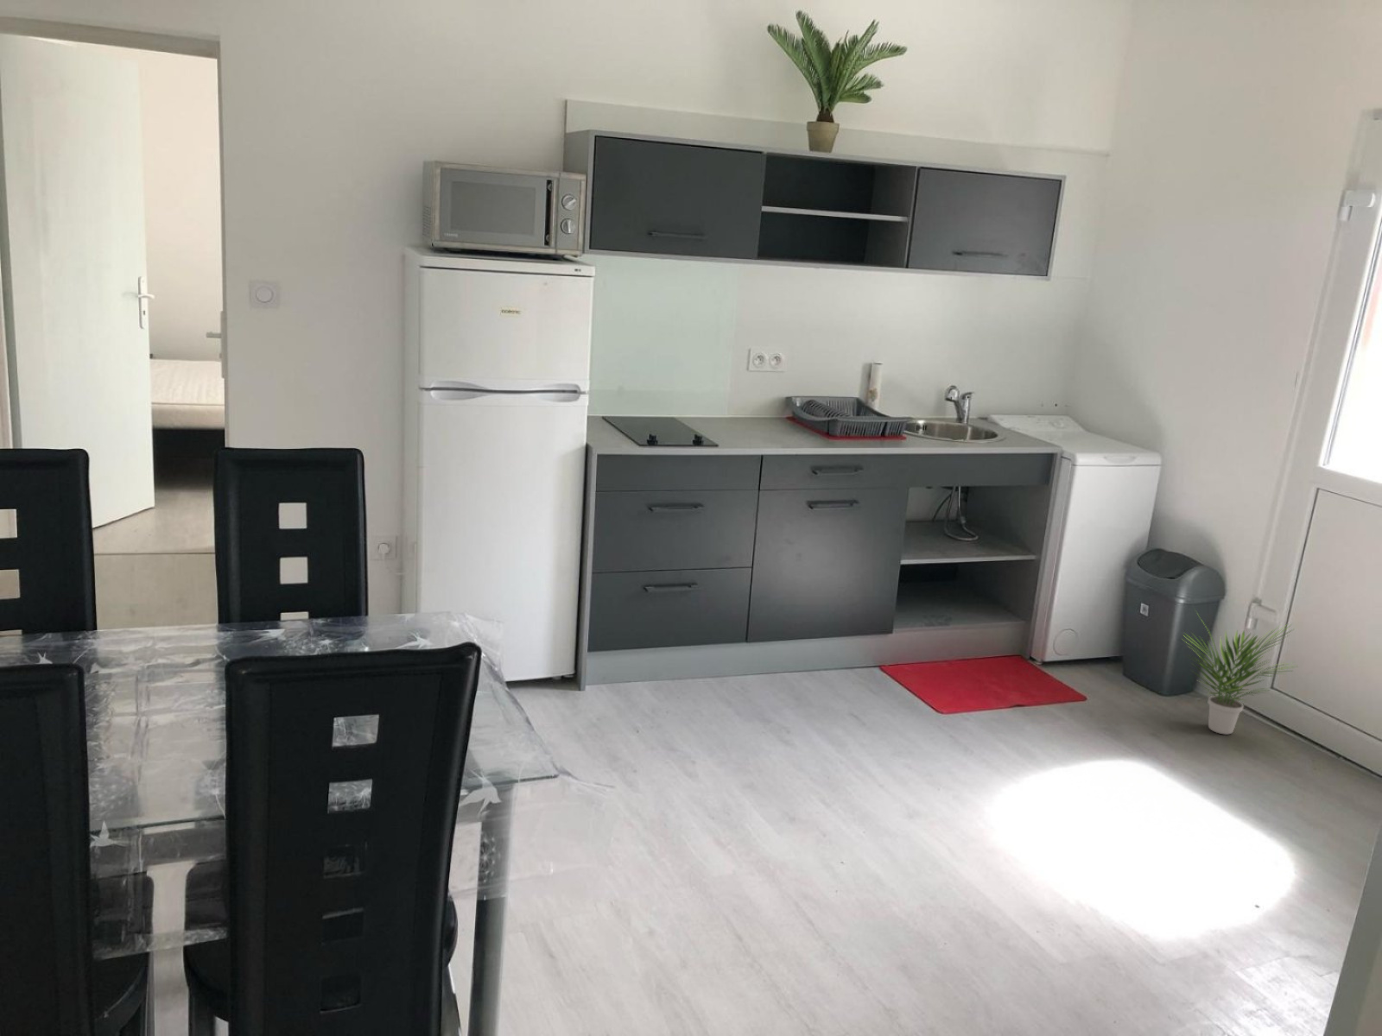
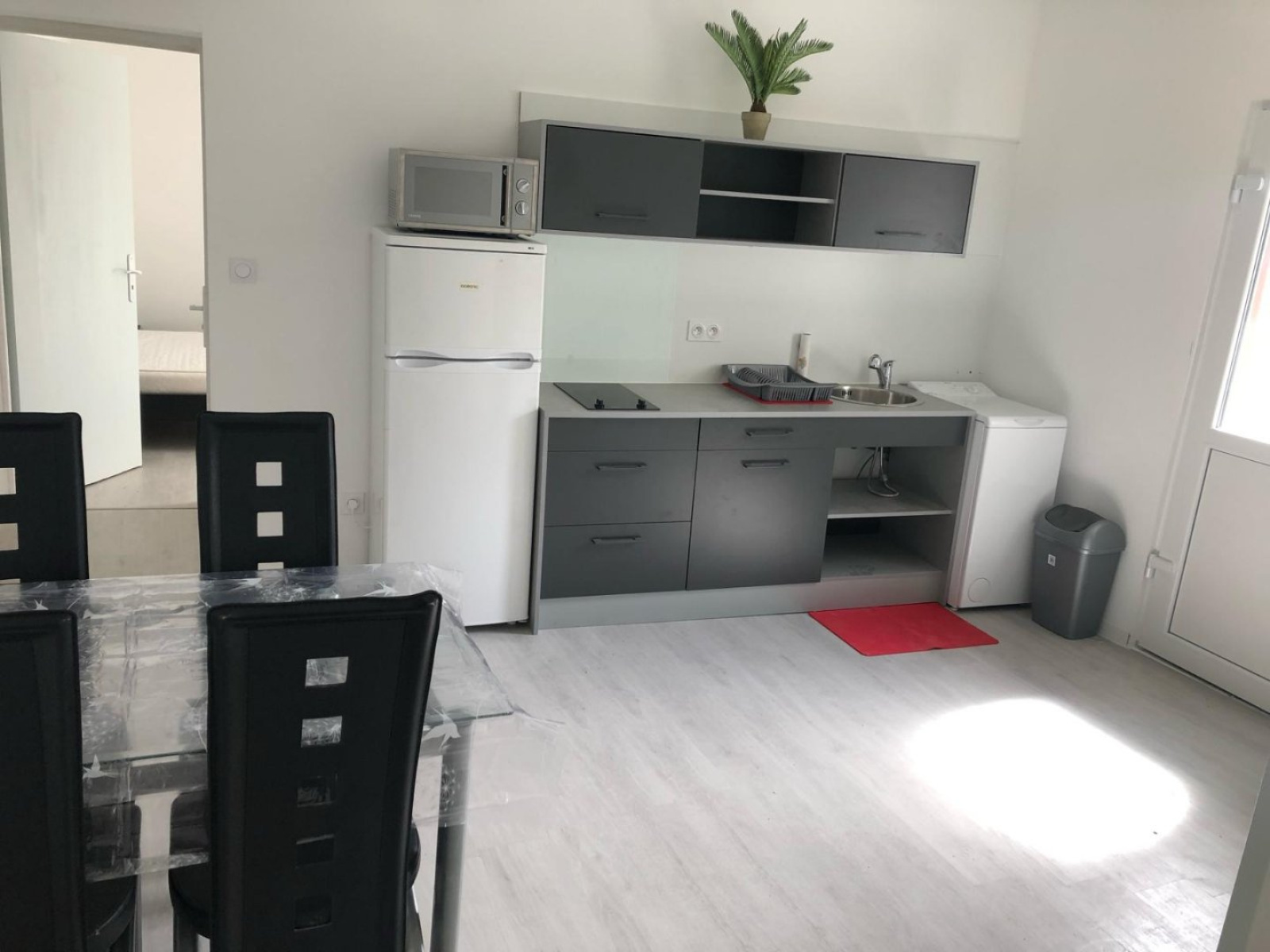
- potted plant [1180,606,1297,736]
